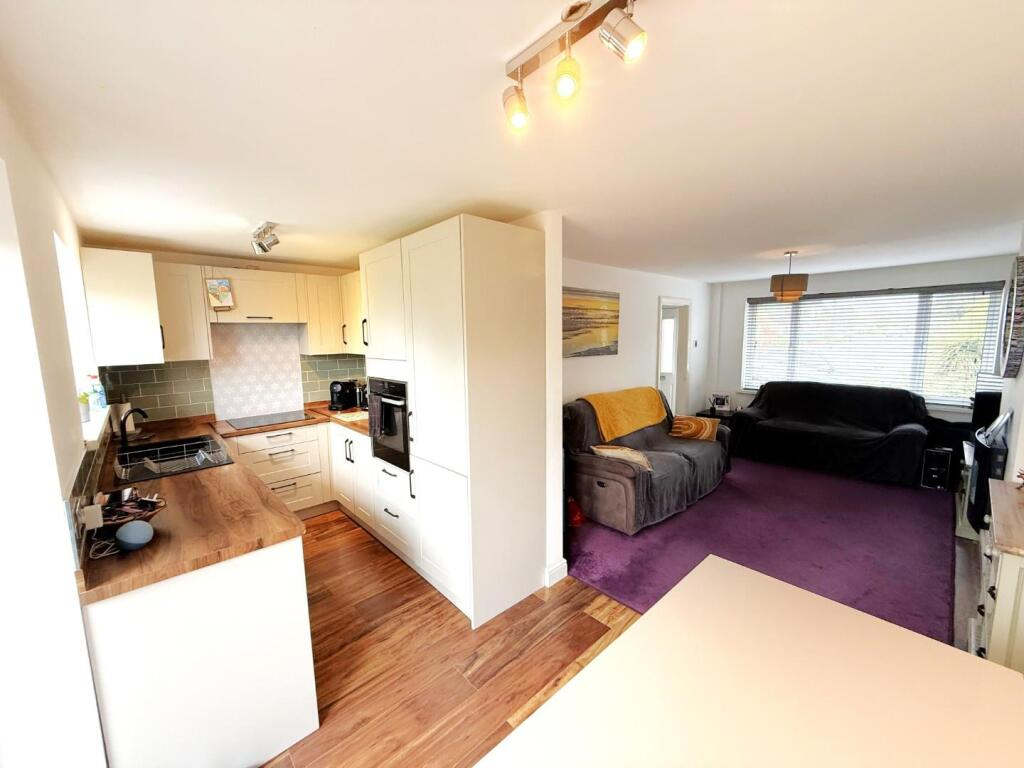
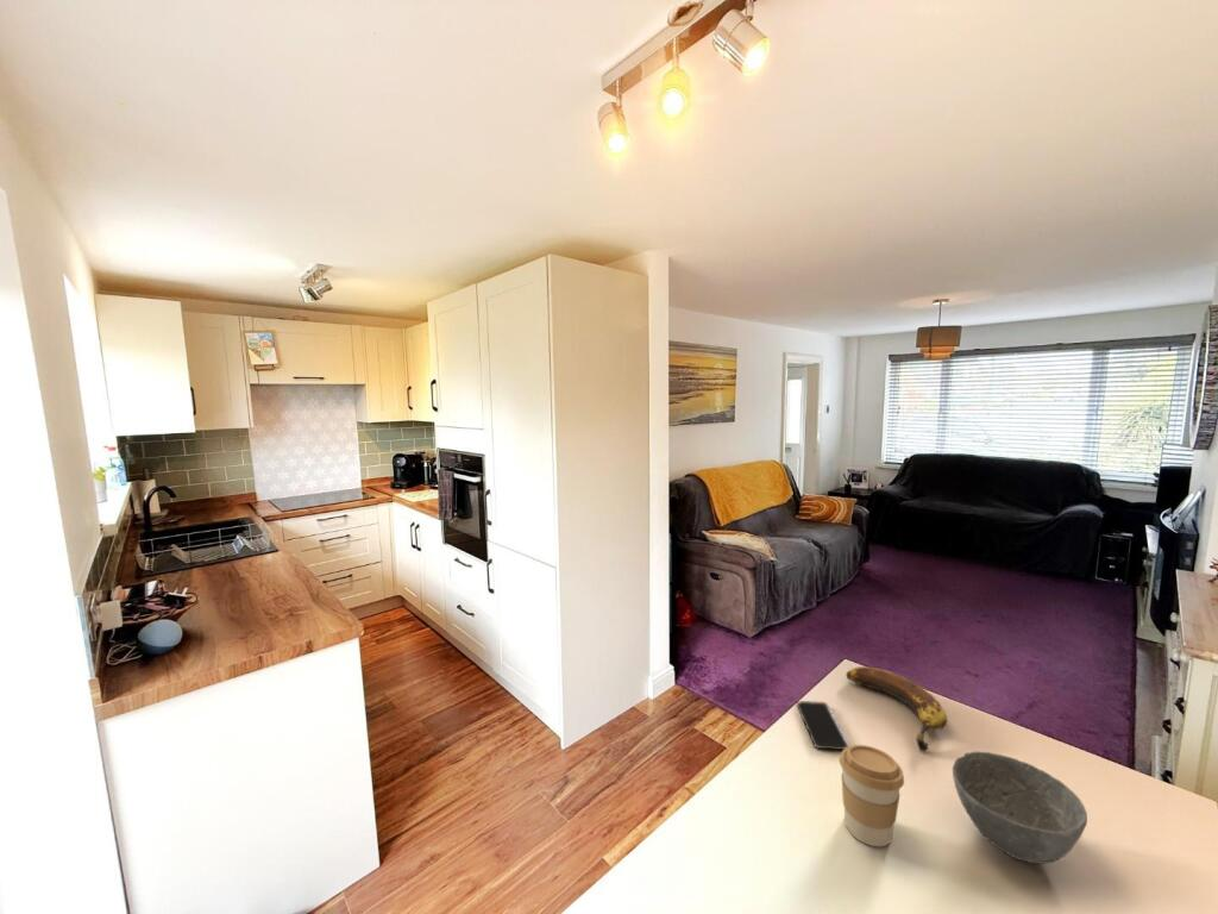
+ smartphone [795,700,850,751]
+ bowl [952,750,1088,865]
+ coffee cup [839,744,905,847]
+ banana [846,665,948,752]
